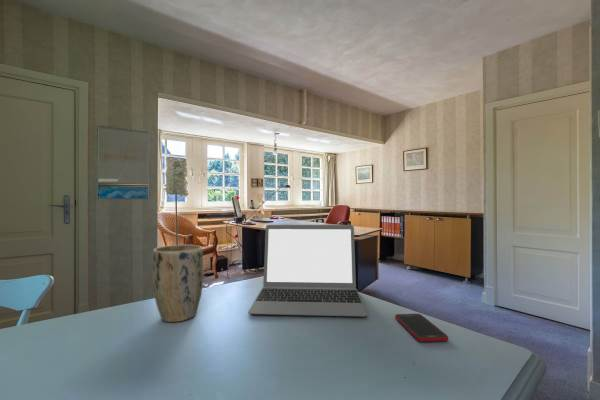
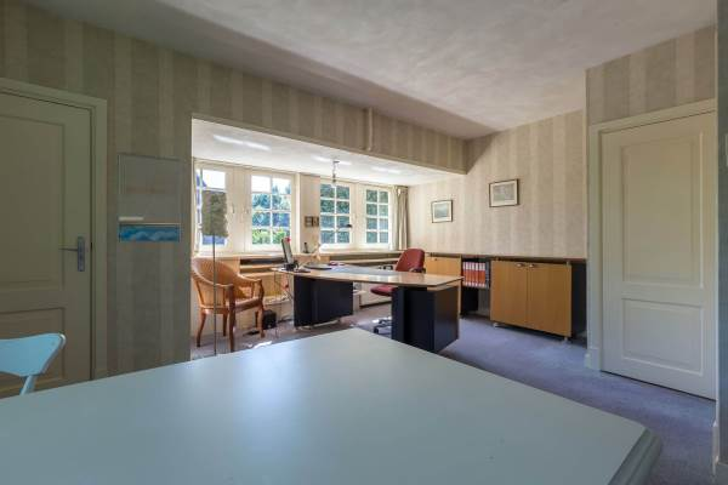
- cell phone [394,313,449,343]
- plant pot [151,244,204,323]
- laptop [247,224,368,318]
